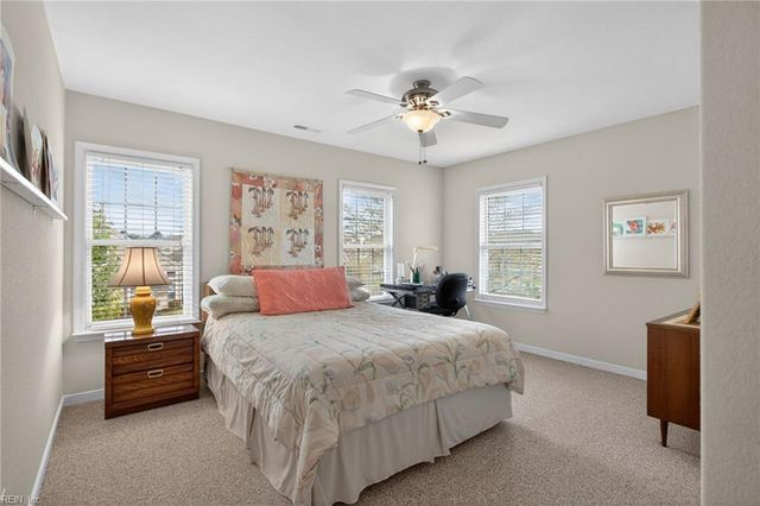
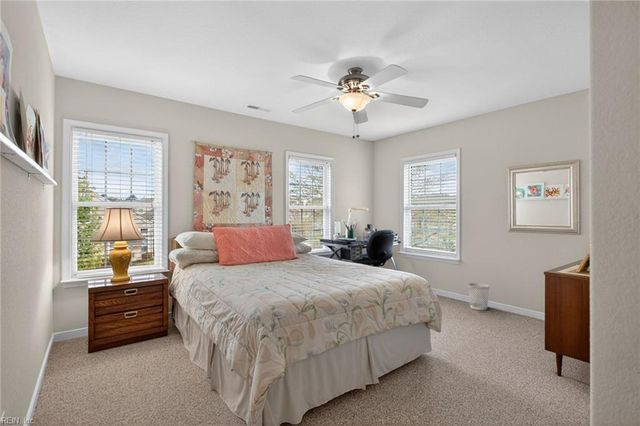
+ wastebasket [467,282,490,311]
